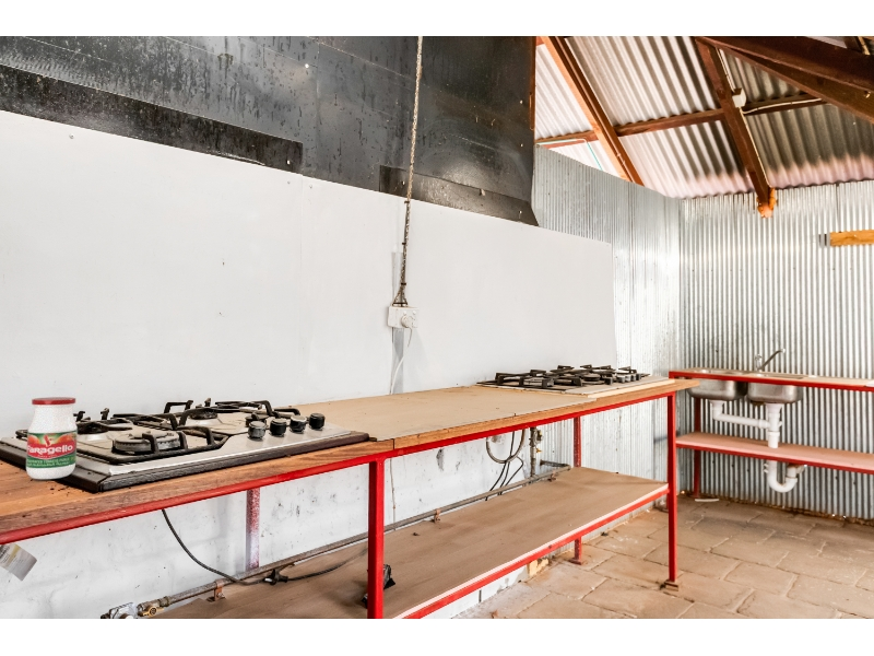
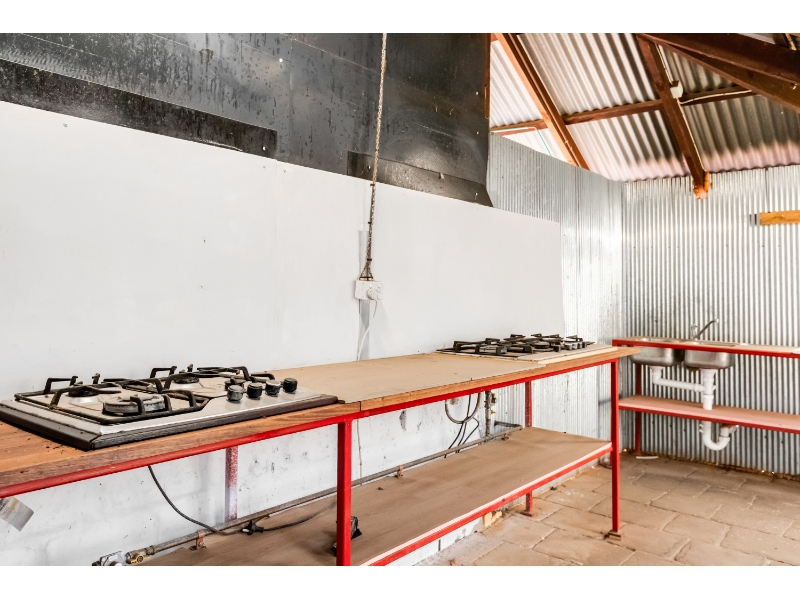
- jar [25,396,79,480]
